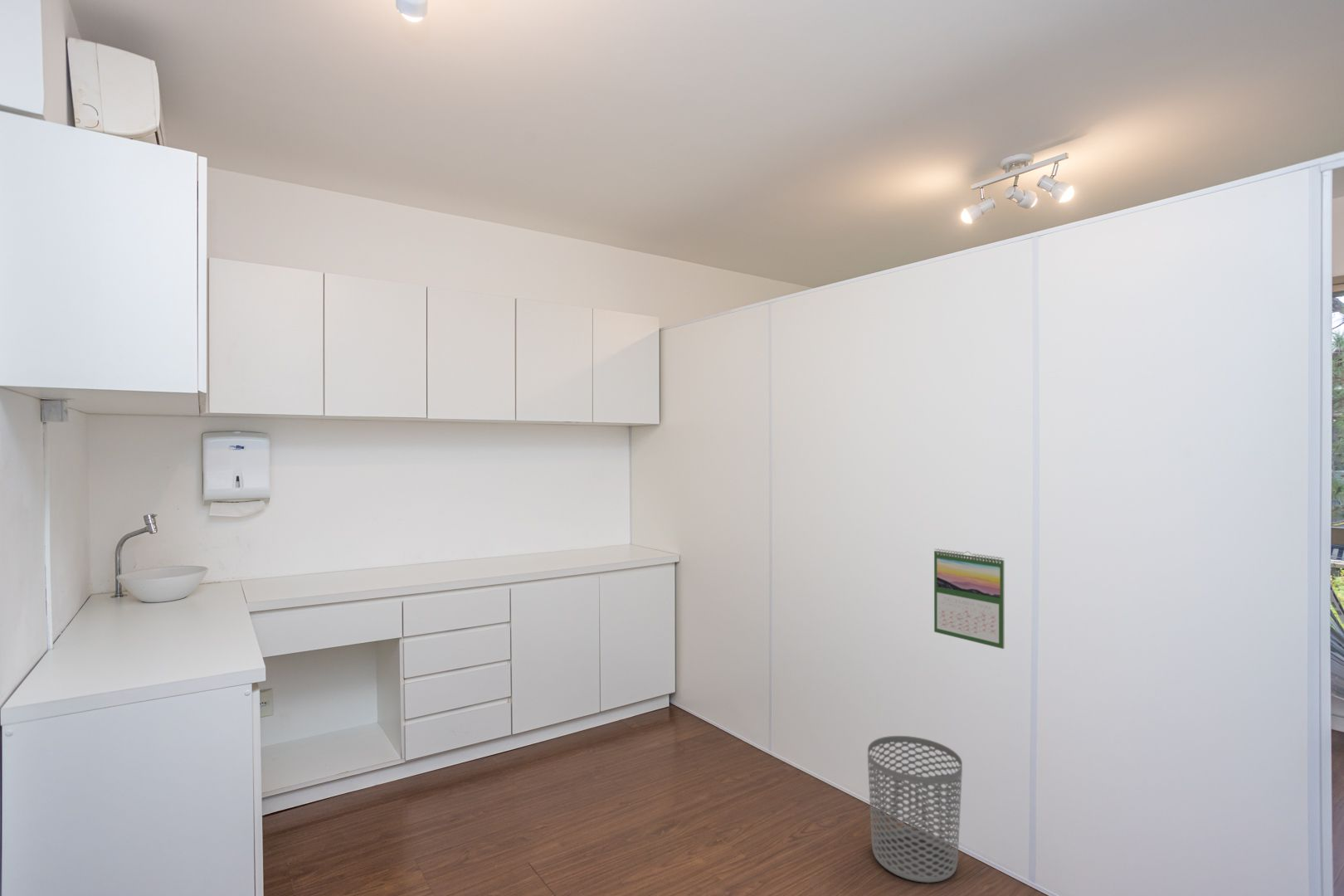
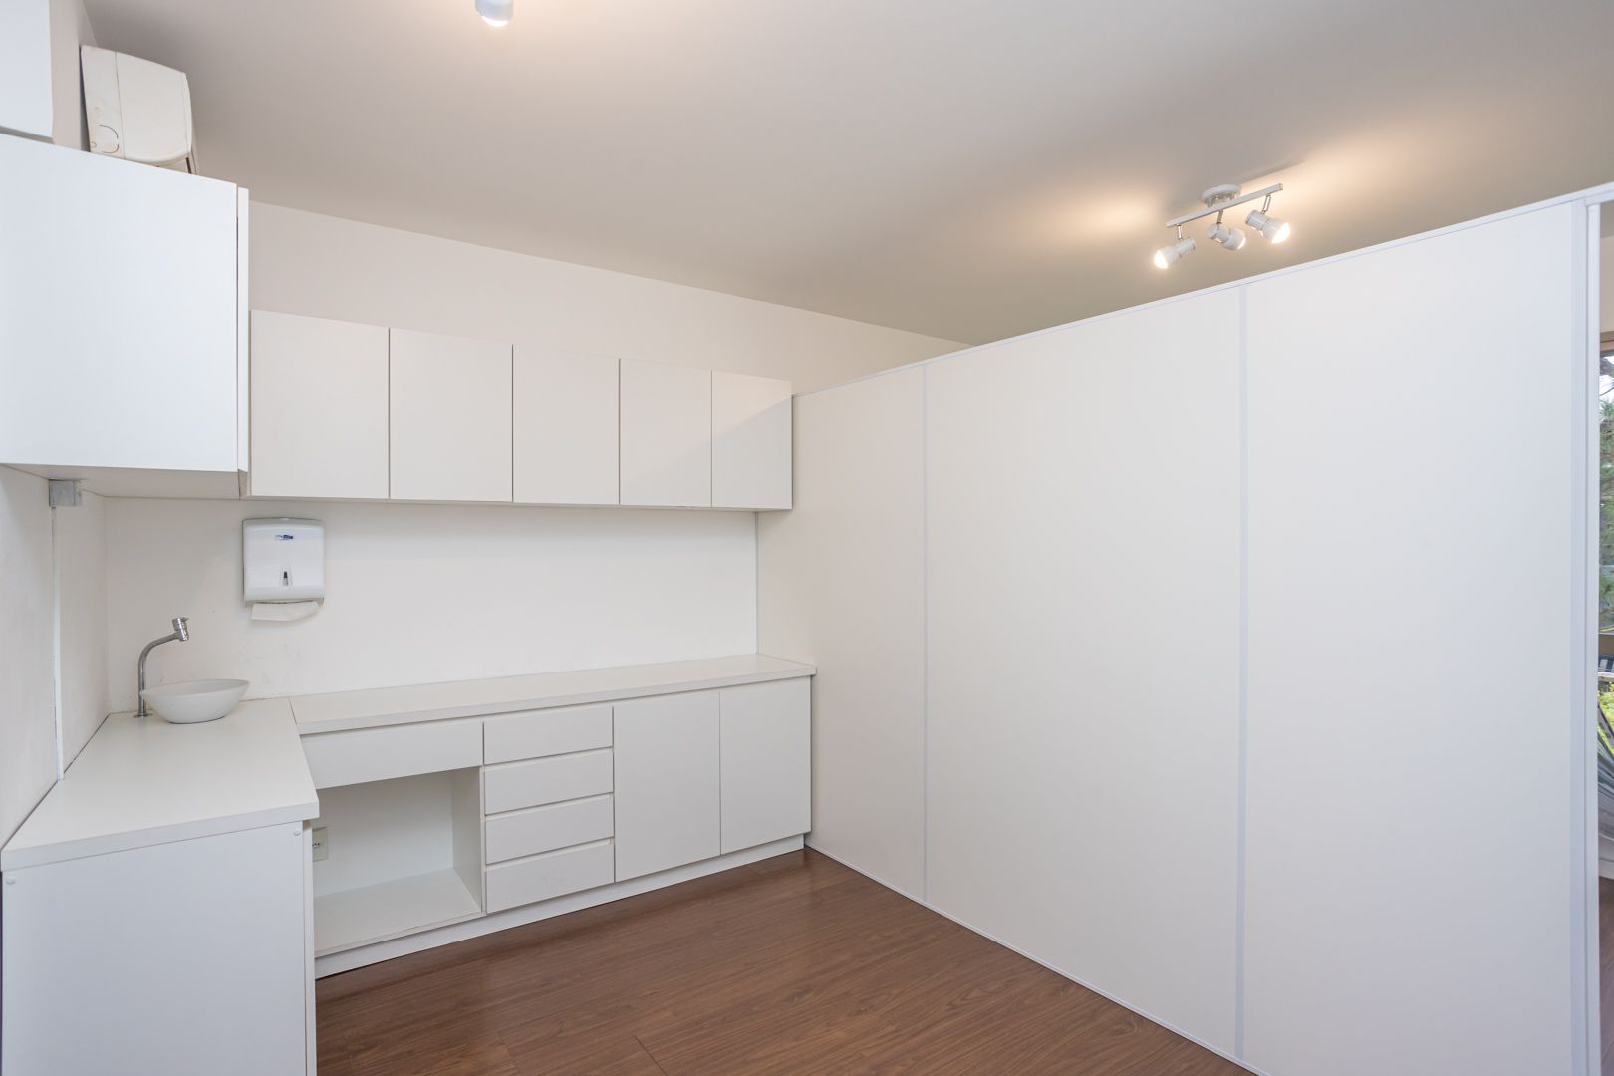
- calendar [933,548,1006,650]
- waste bin [867,735,963,884]
